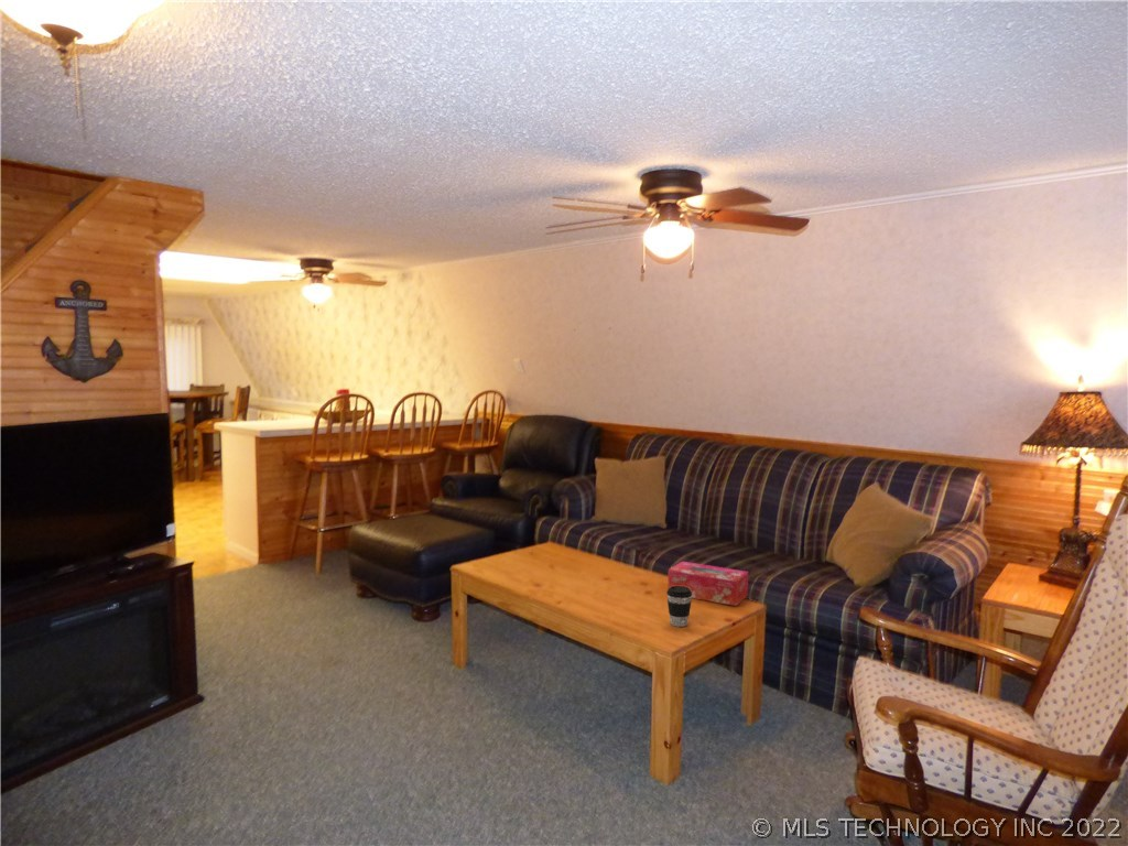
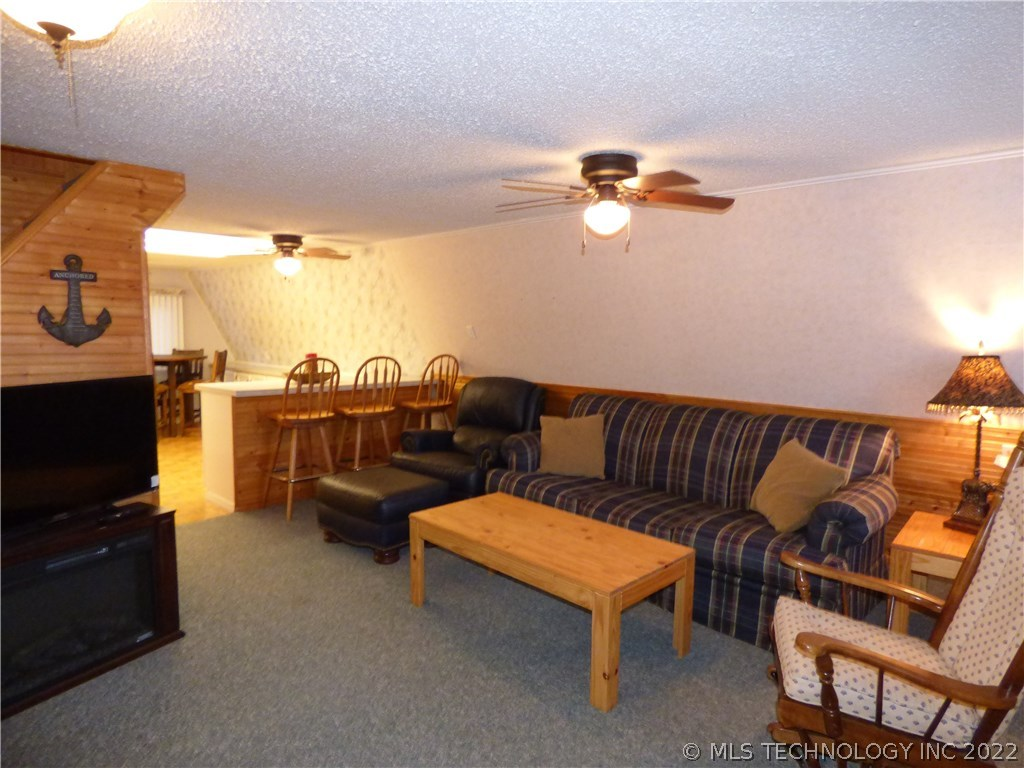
- tissue box [666,561,749,607]
- coffee cup [665,586,692,628]
